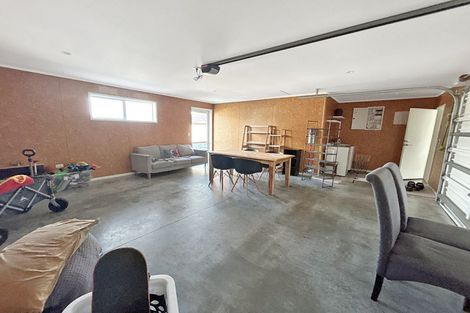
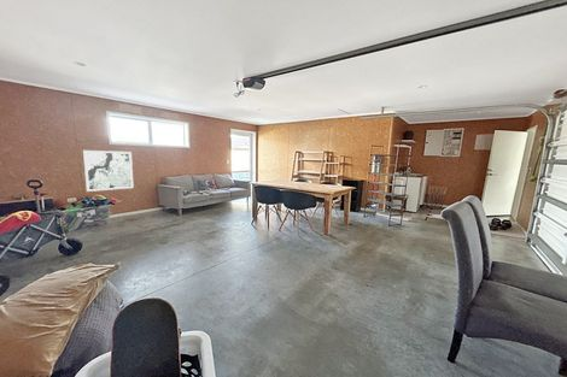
+ wall art [82,149,135,193]
